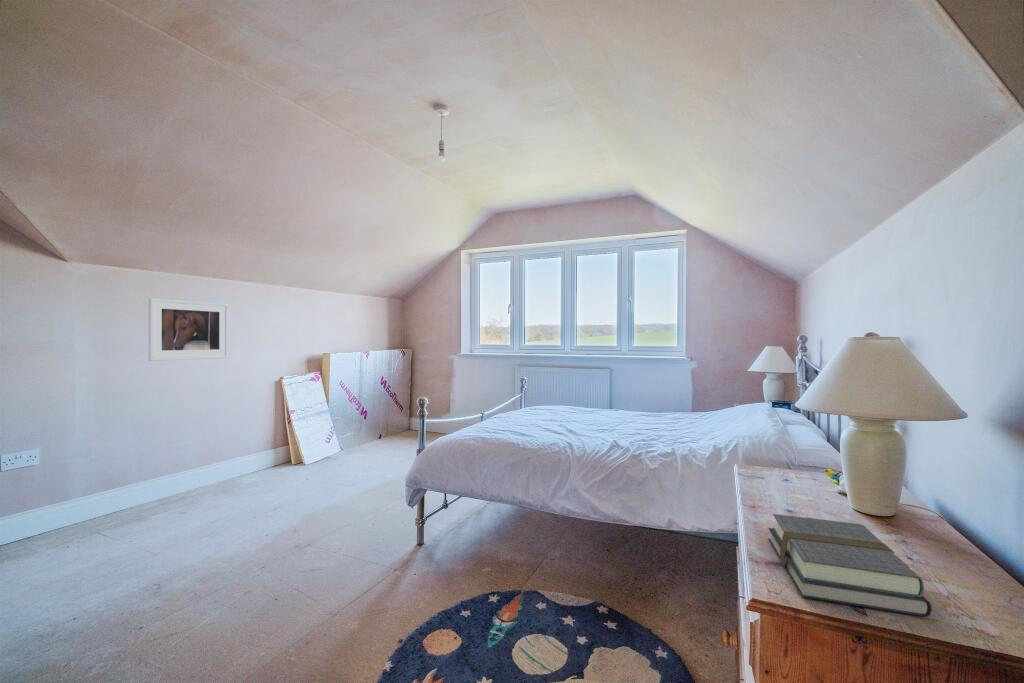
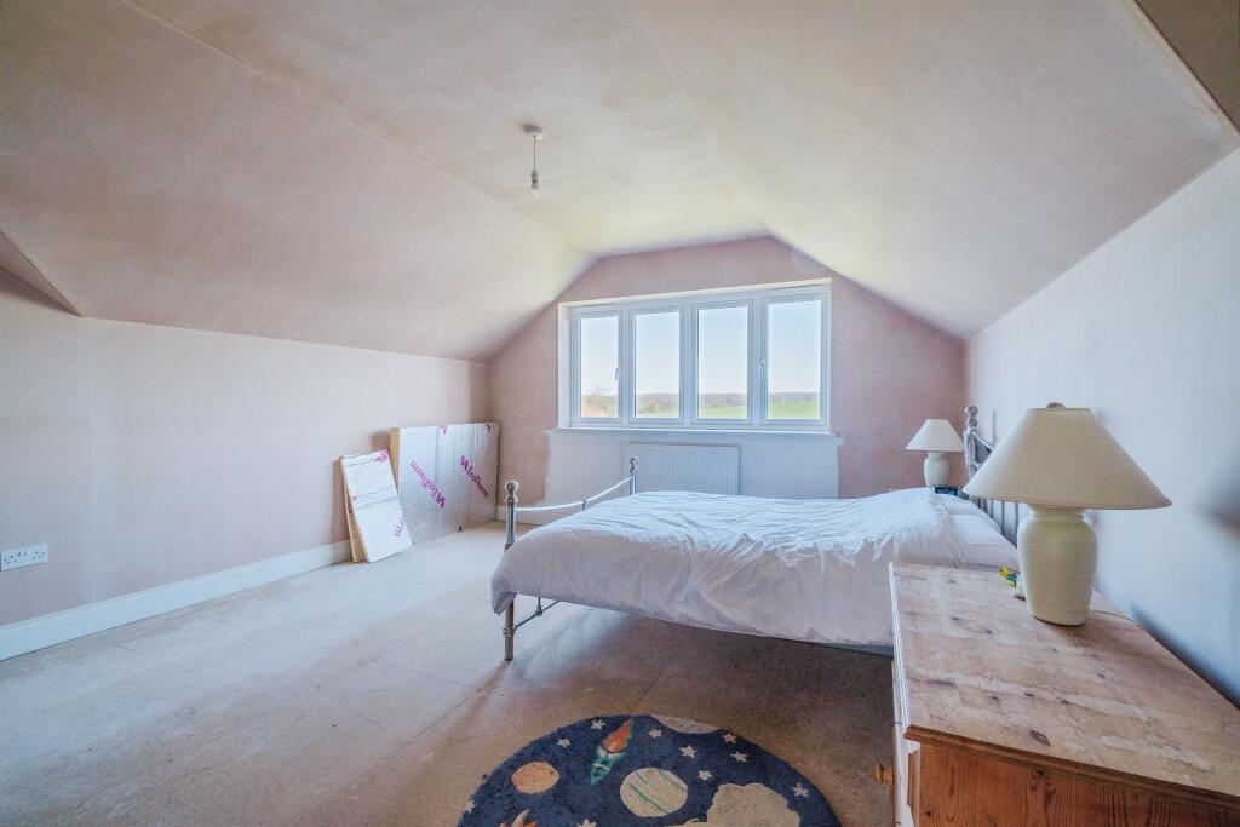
- book [767,513,932,617]
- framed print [148,297,230,362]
